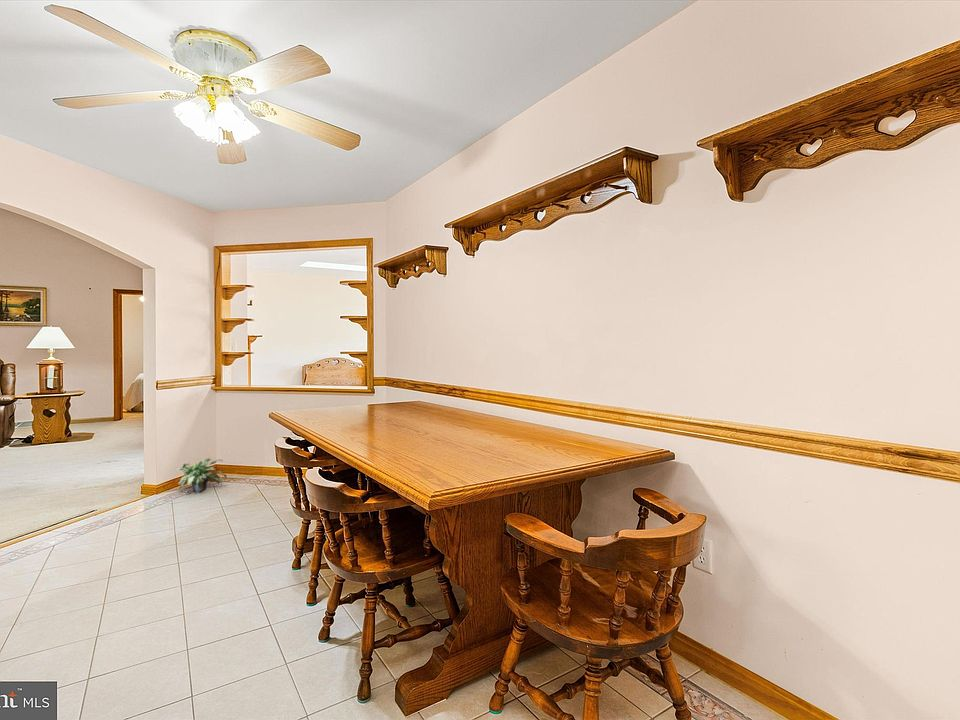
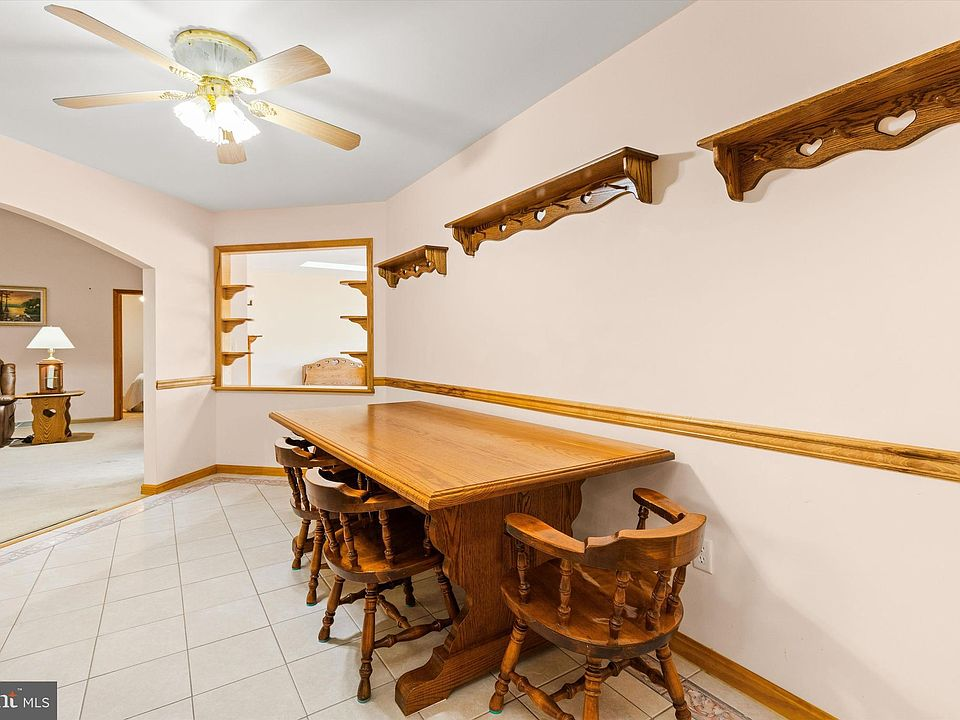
- potted plant [176,457,228,493]
